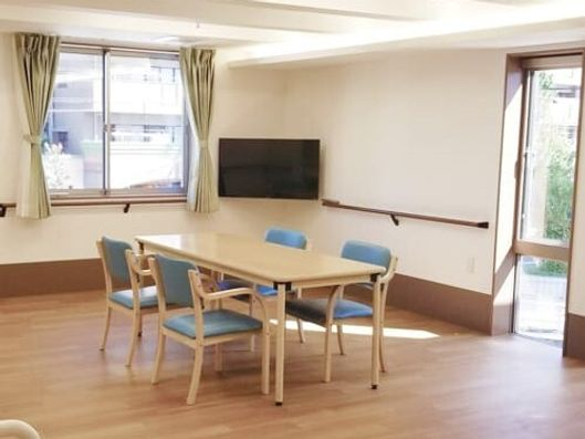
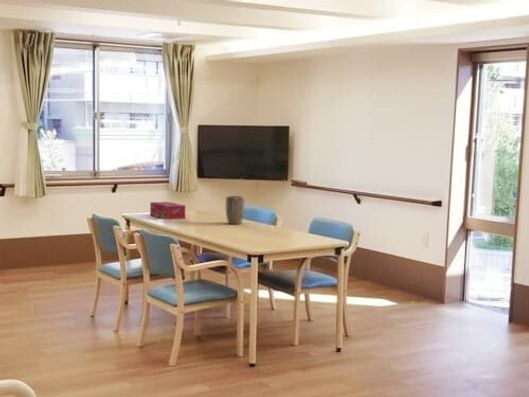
+ tissue box [149,201,186,220]
+ plant pot [225,195,245,225]
